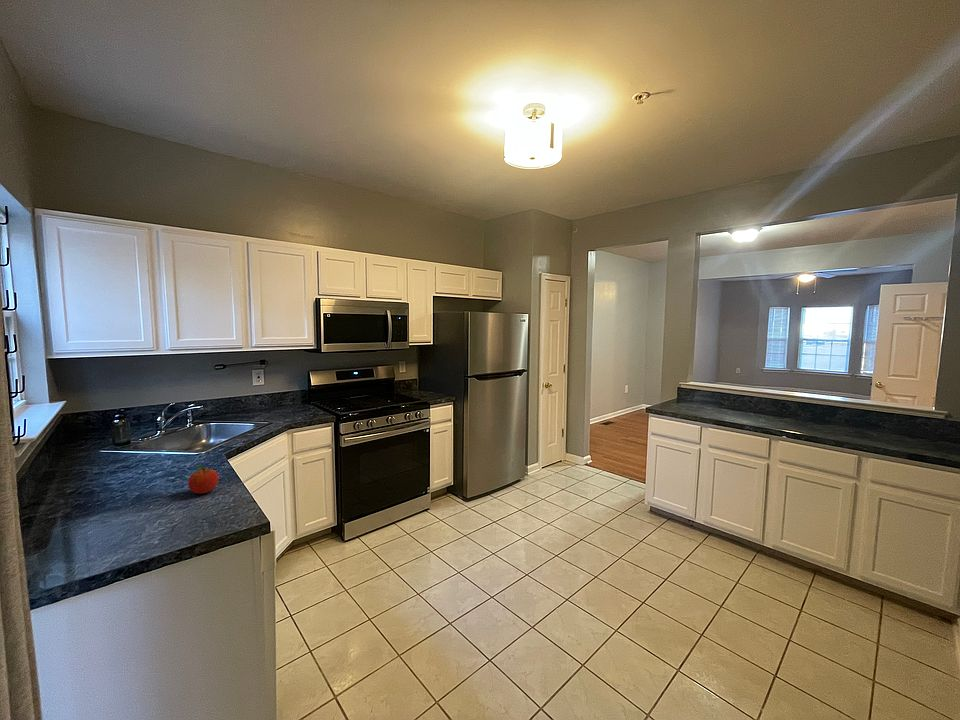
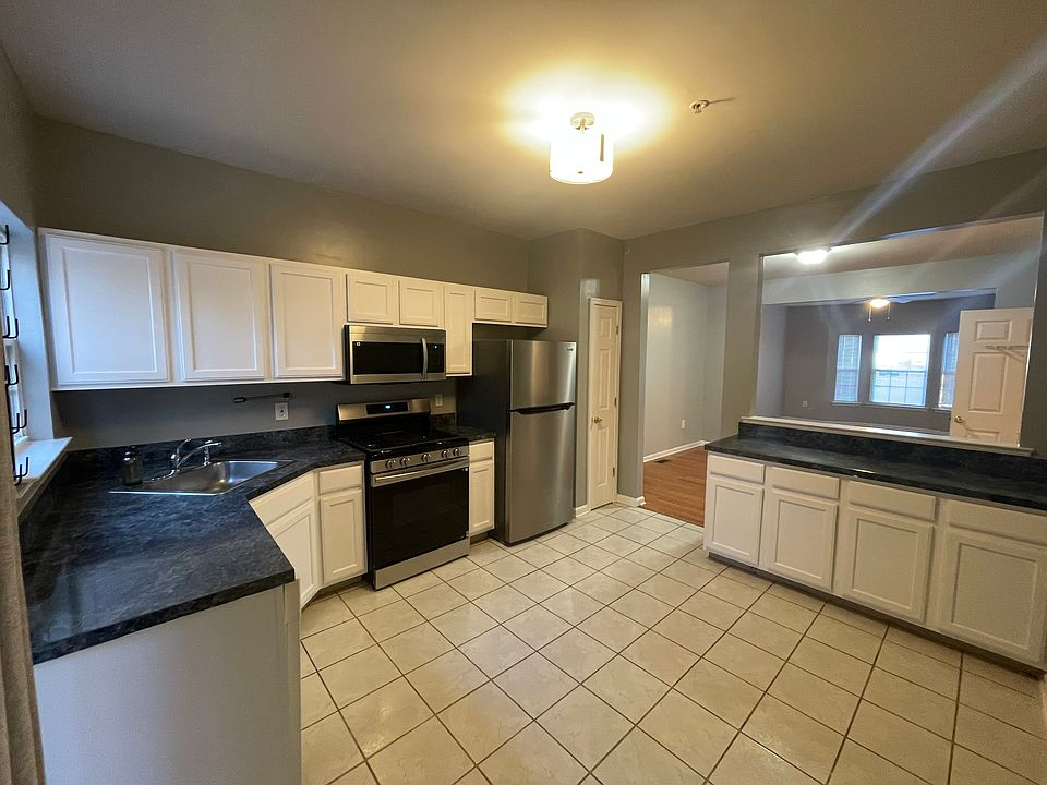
- fruit [187,465,220,495]
